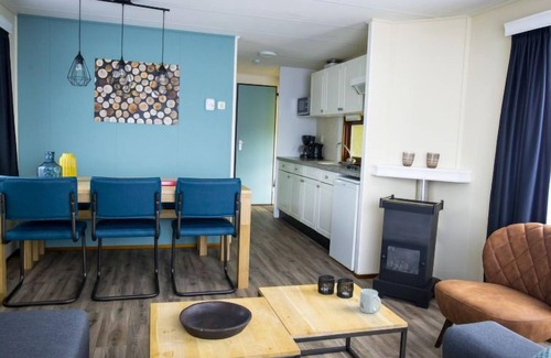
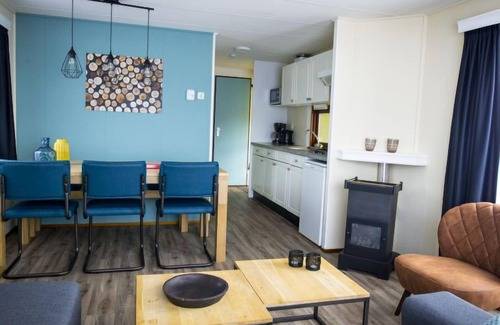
- mug [358,288,382,314]
